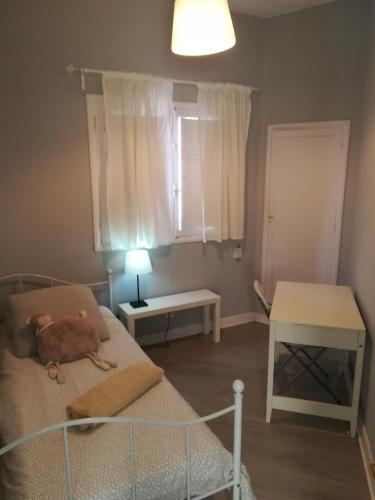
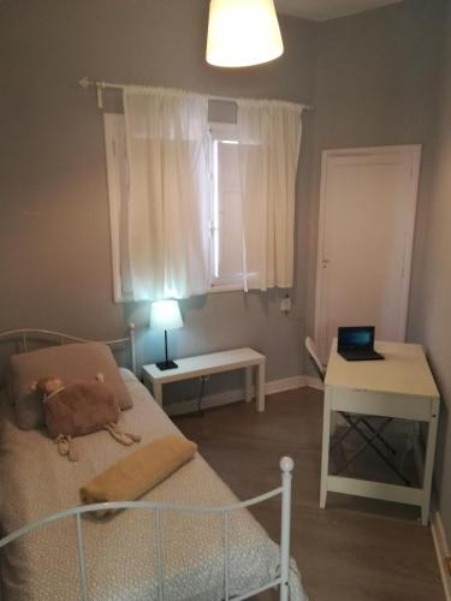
+ laptop [336,325,386,361]
